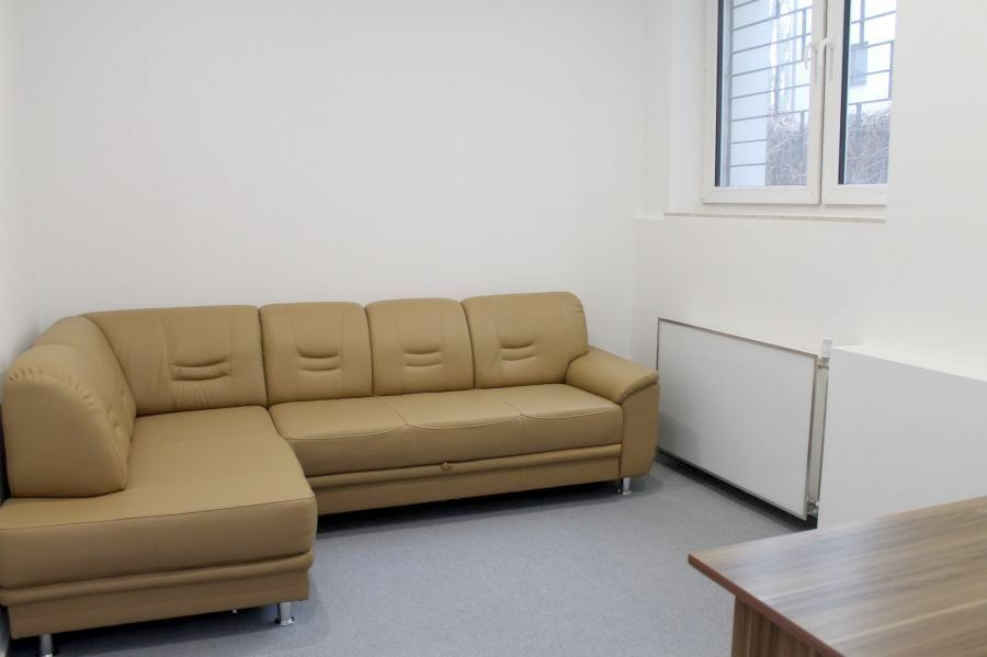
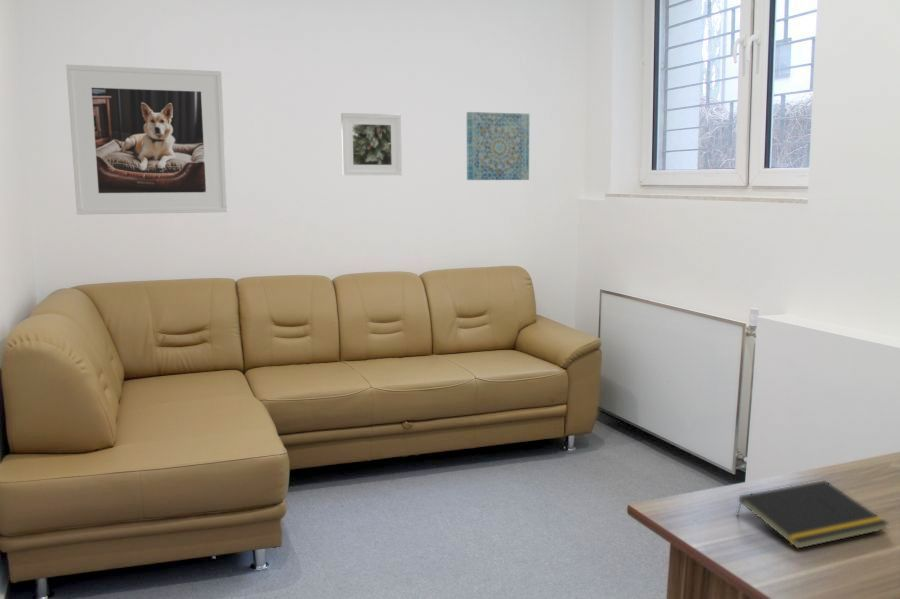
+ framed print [65,64,229,216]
+ notepad [736,479,890,550]
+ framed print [340,112,403,176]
+ wall art [466,111,530,181]
